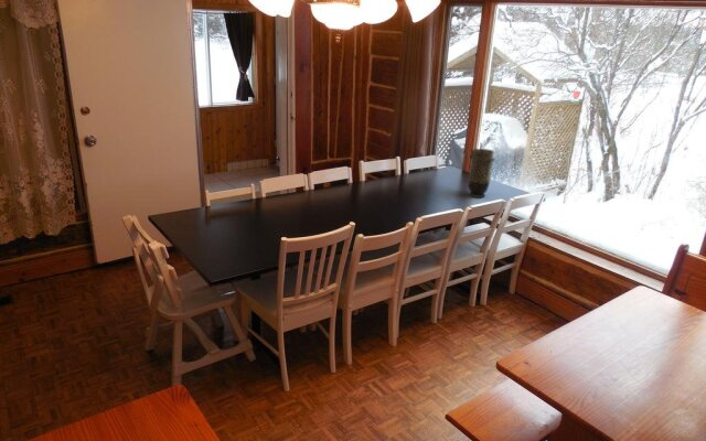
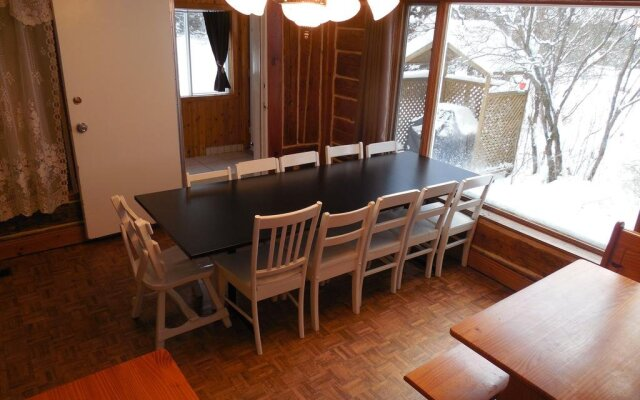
- vase [467,148,495,198]
